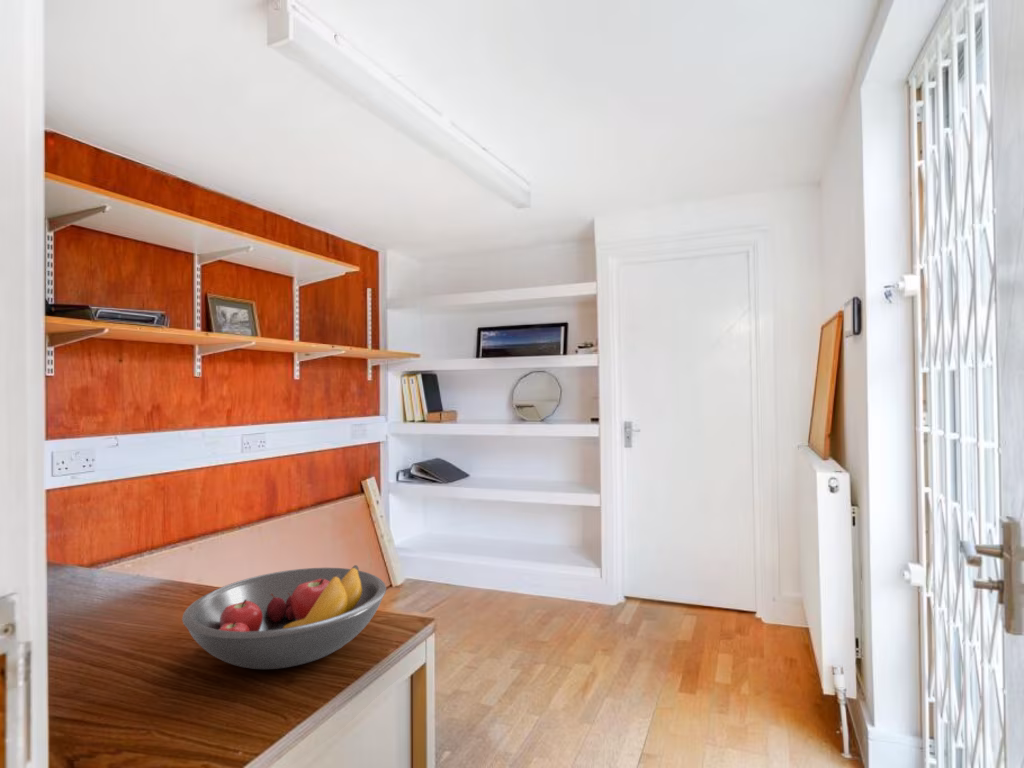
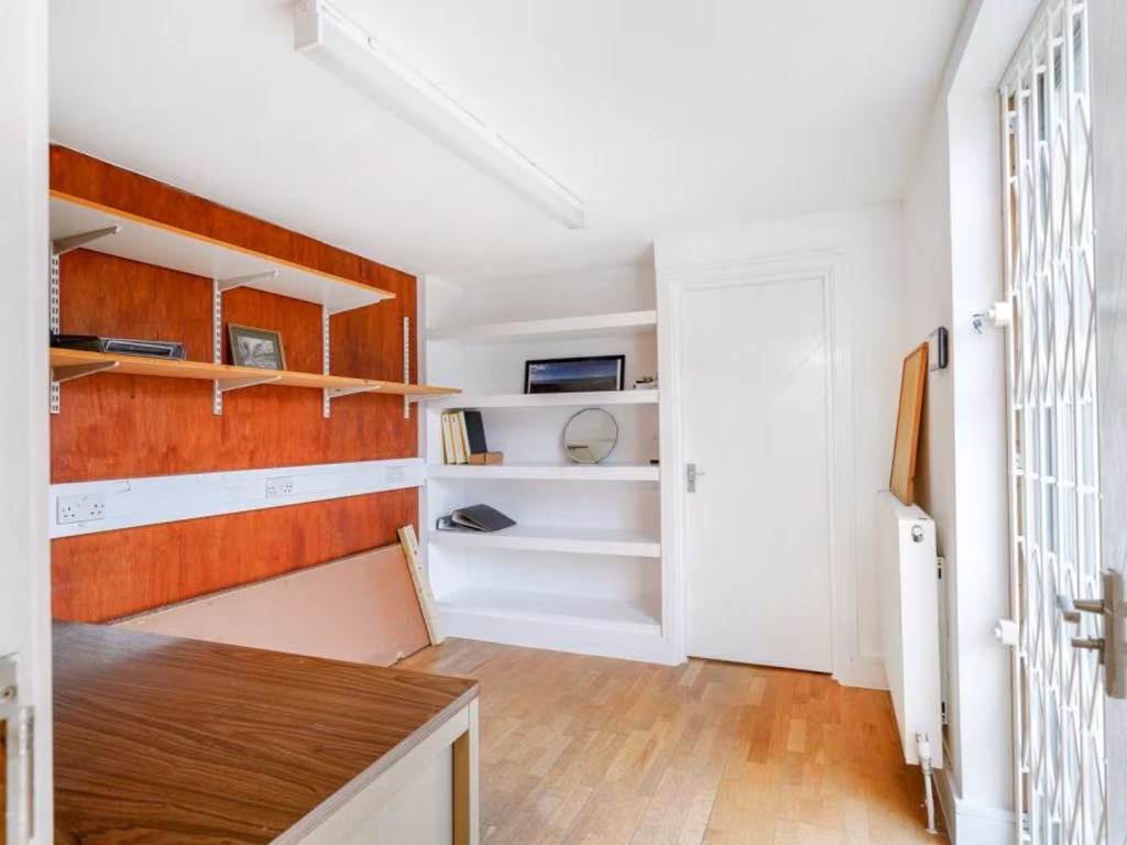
- fruit bowl [181,564,387,670]
